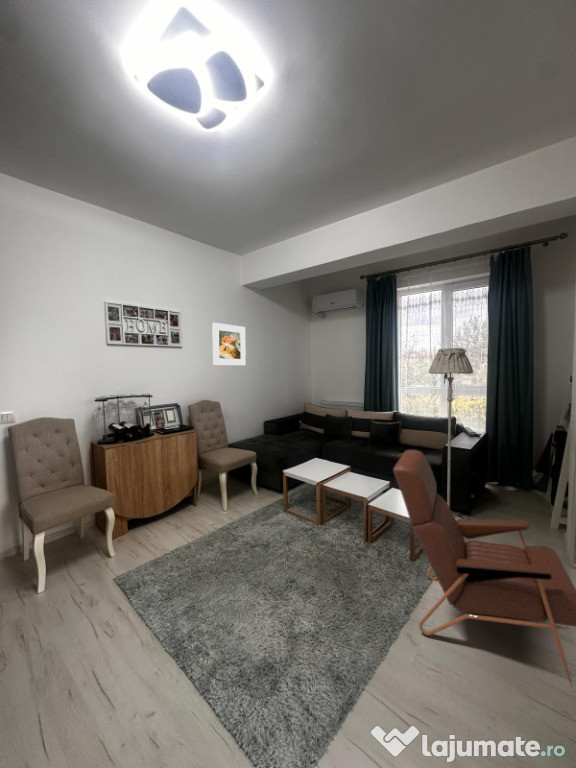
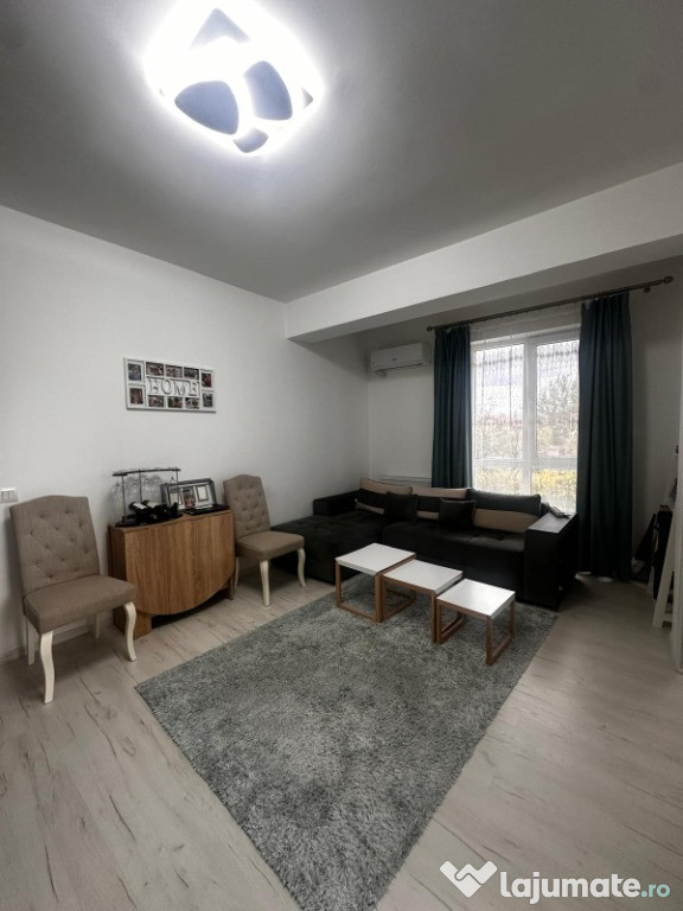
- armchair [392,449,576,688]
- floor lamp [428,347,474,521]
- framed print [211,322,247,366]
